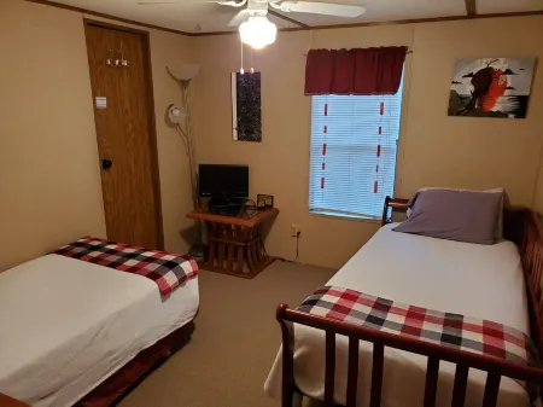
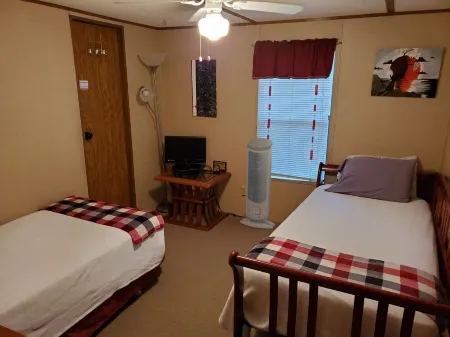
+ air purifier [239,137,276,229]
